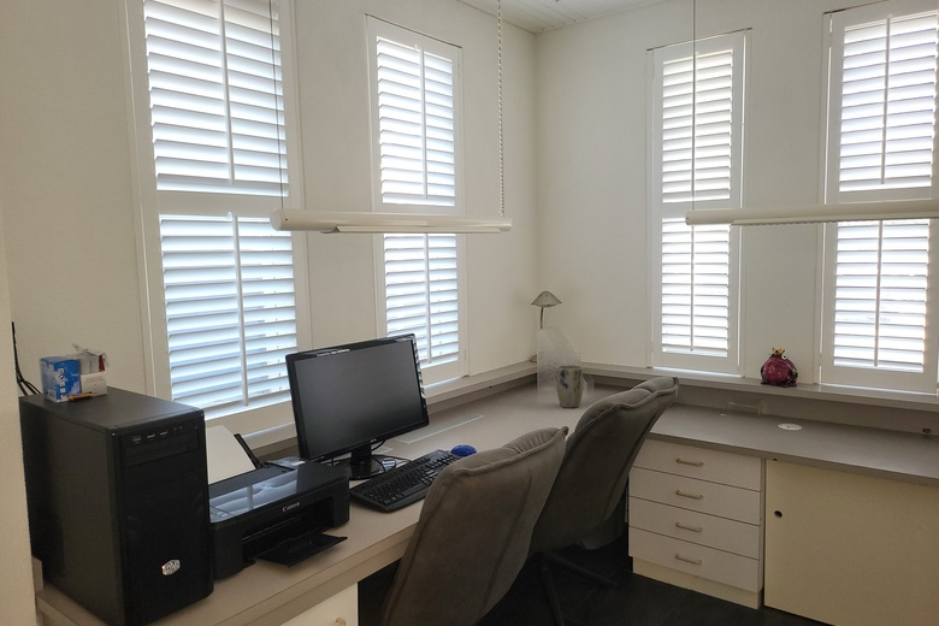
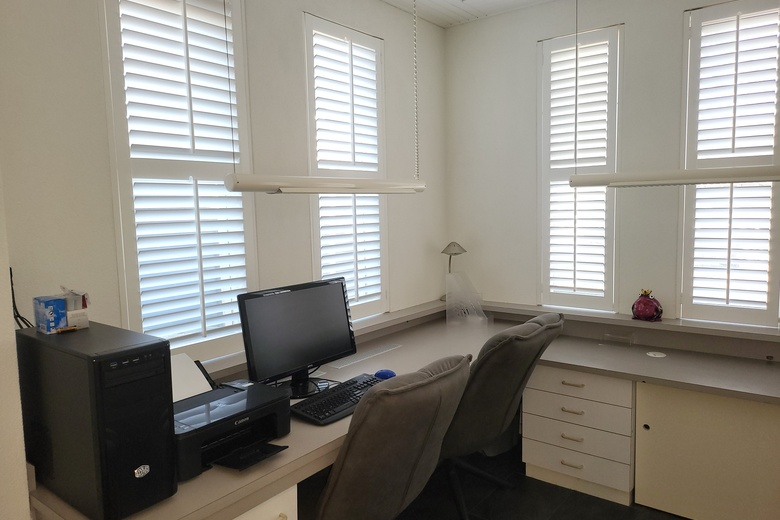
- plant pot [555,364,585,409]
